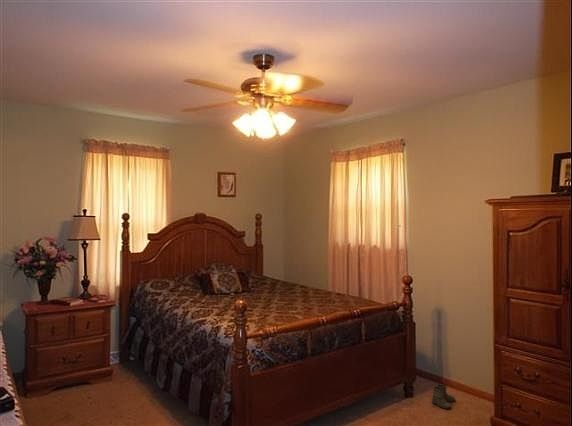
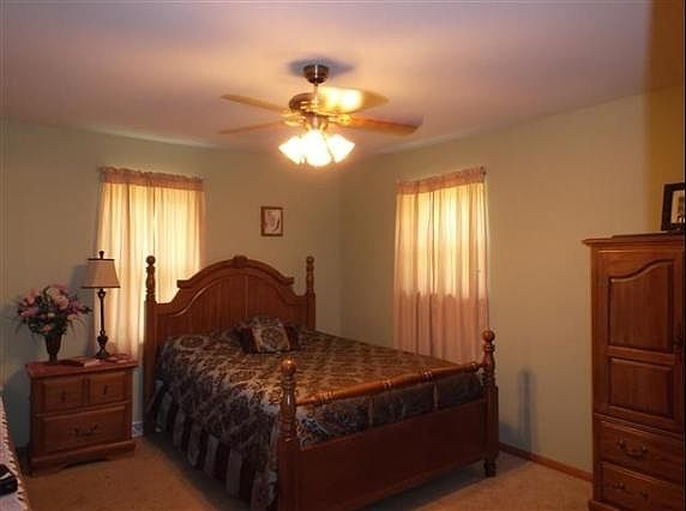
- boots [431,383,456,410]
